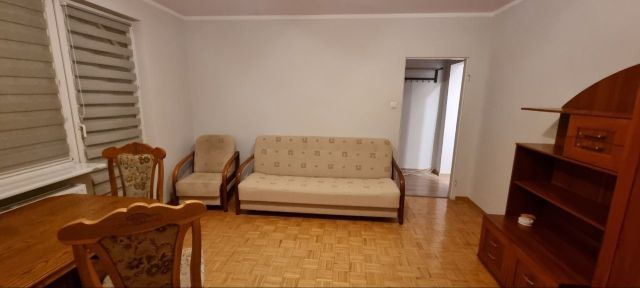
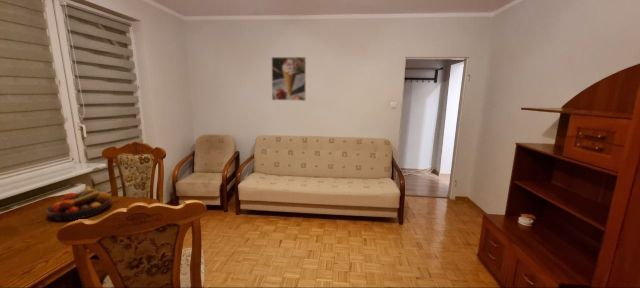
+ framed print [271,56,307,102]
+ fruit bowl [45,185,112,222]
